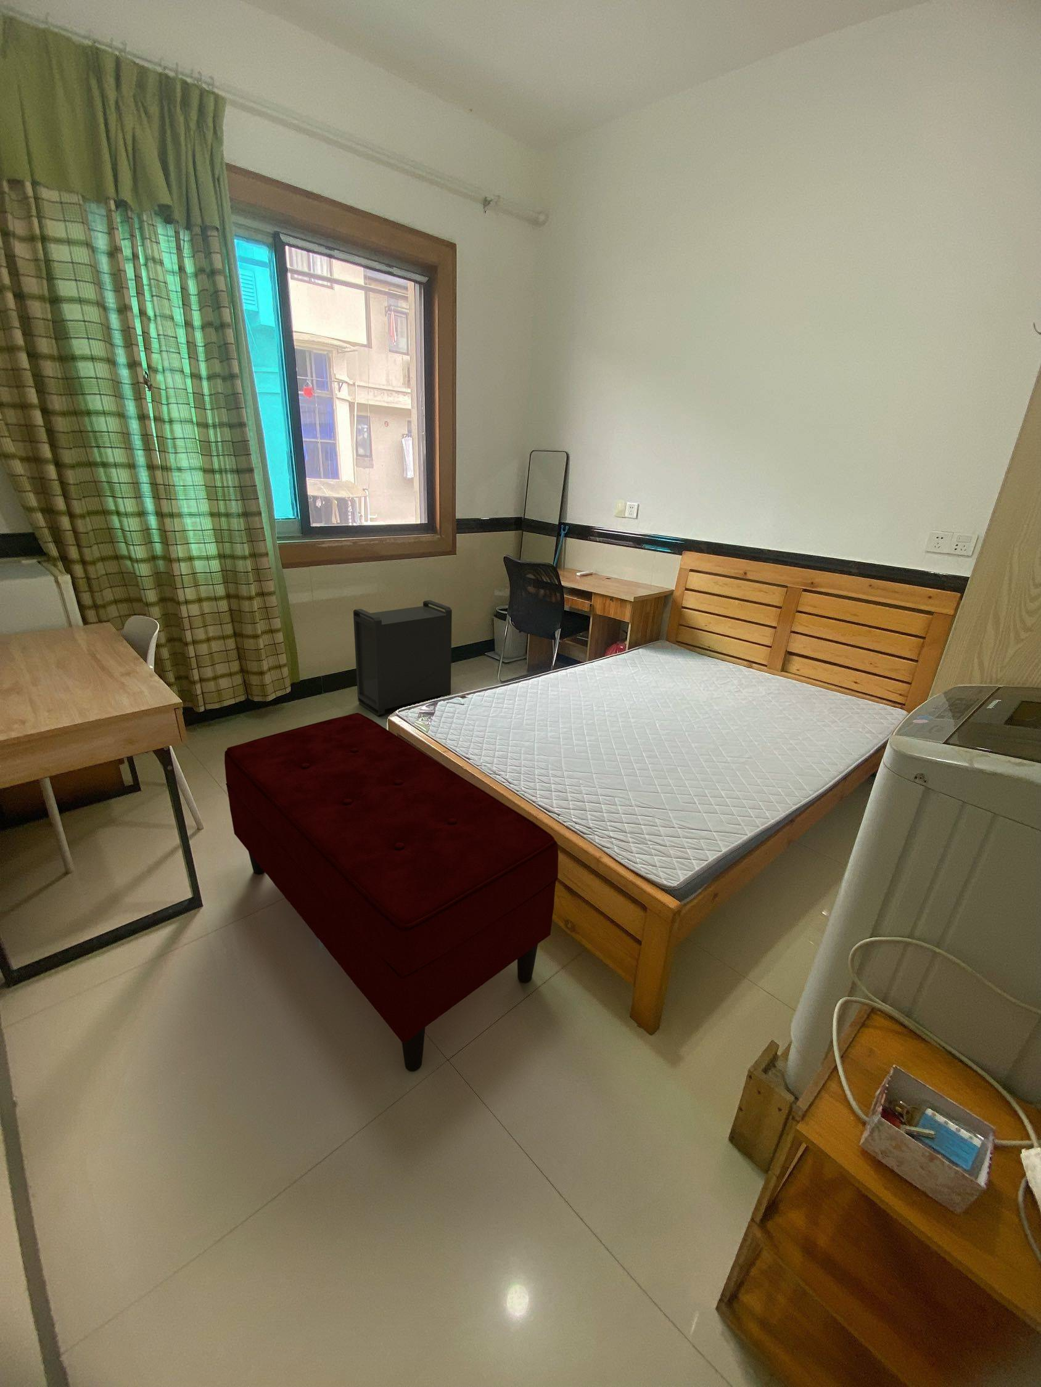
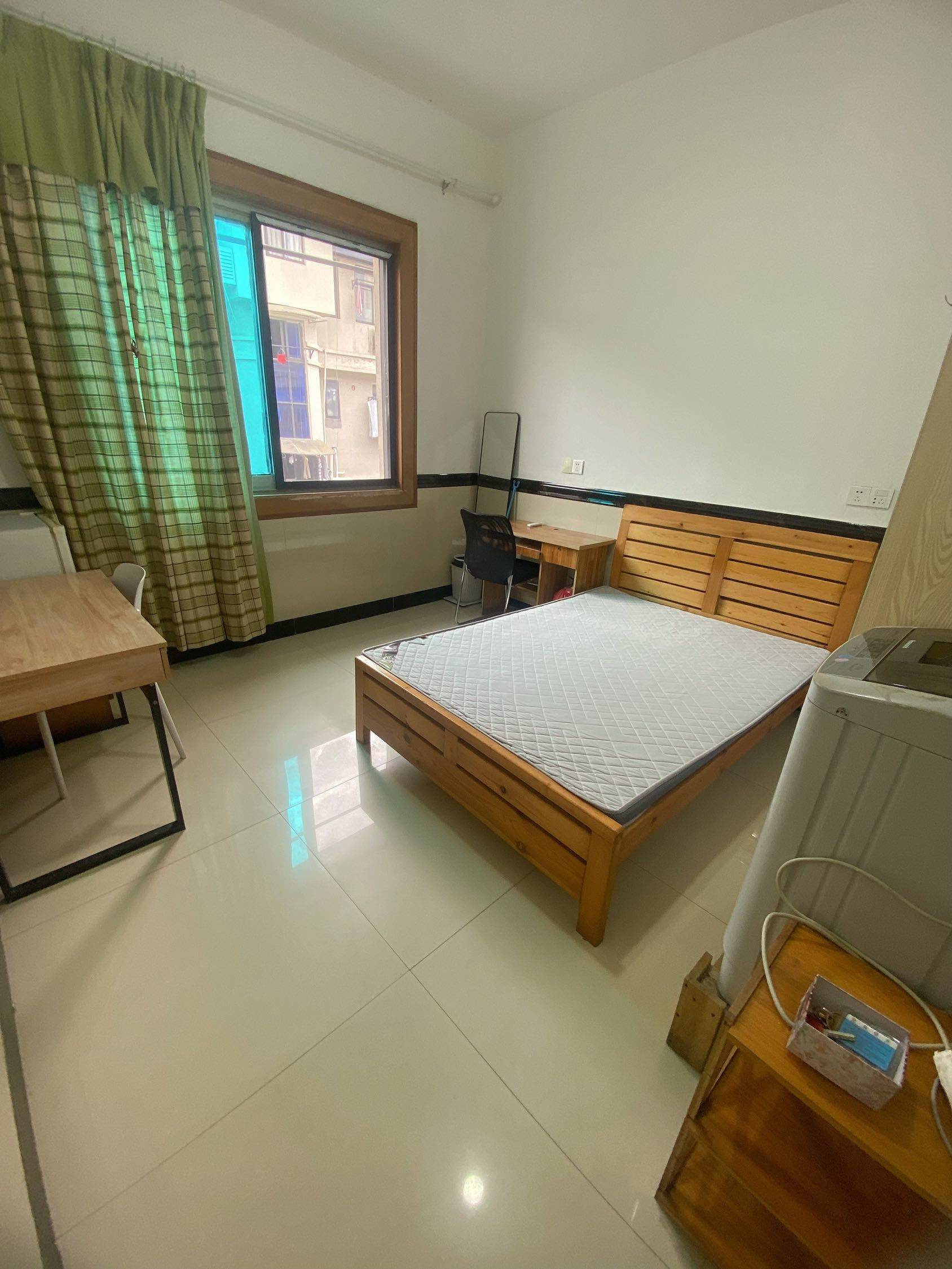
- bench [224,712,559,1072]
- storage bin [353,600,453,716]
